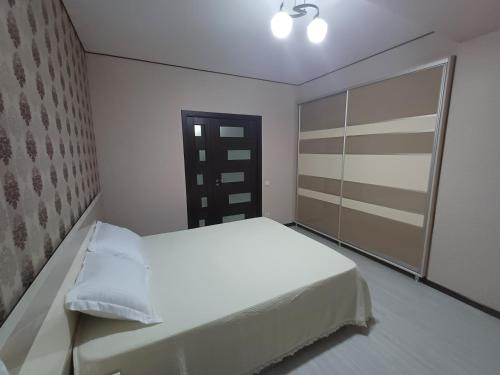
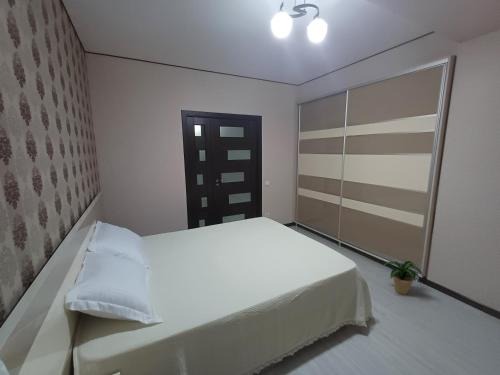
+ potted plant [382,260,424,295]
